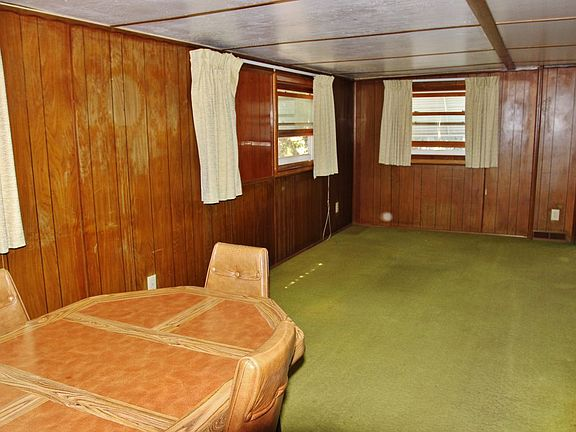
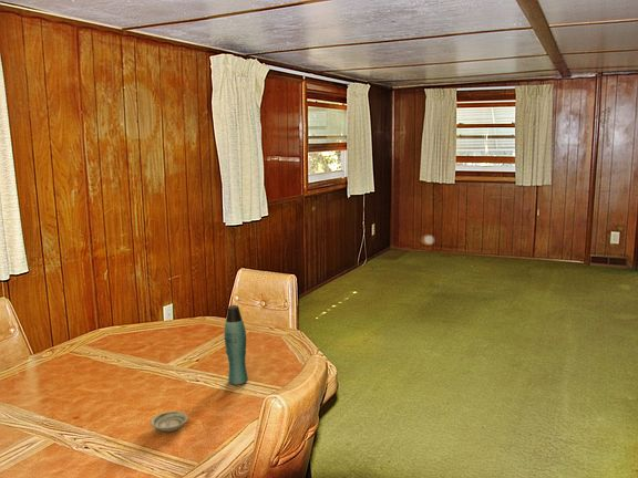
+ saucer [150,411,189,433]
+ bottle [224,304,249,386]
